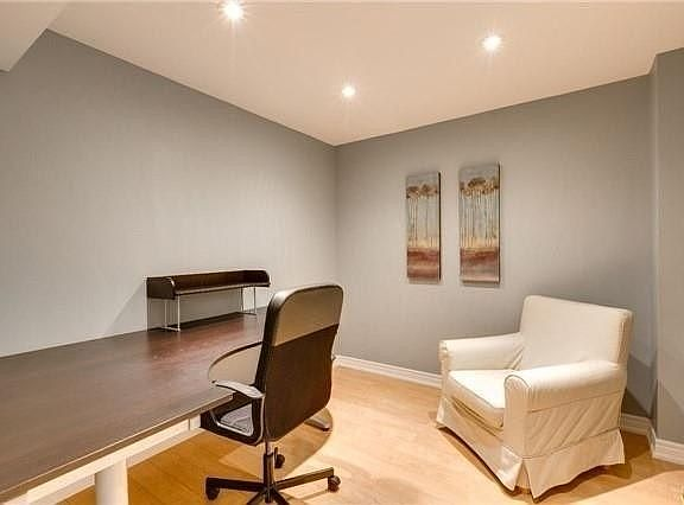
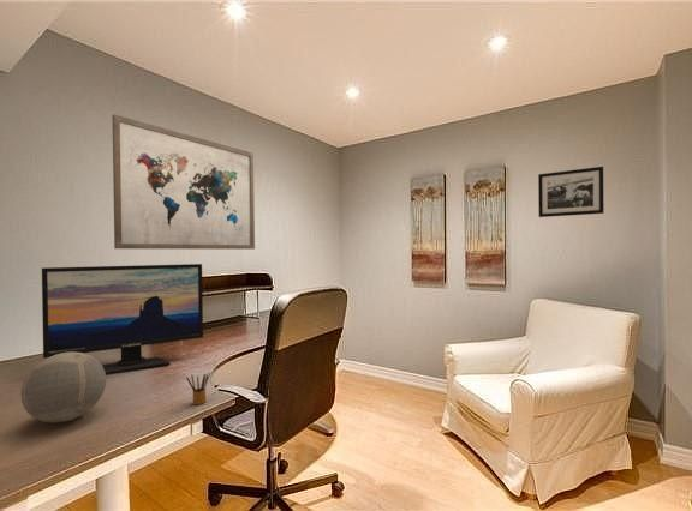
+ wall art [111,113,256,251]
+ decorative orb [19,351,107,425]
+ computer monitor [41,263,204,377]
+ pencil box [185,372,211,405]
+ picture frame [537,166,604,218]
